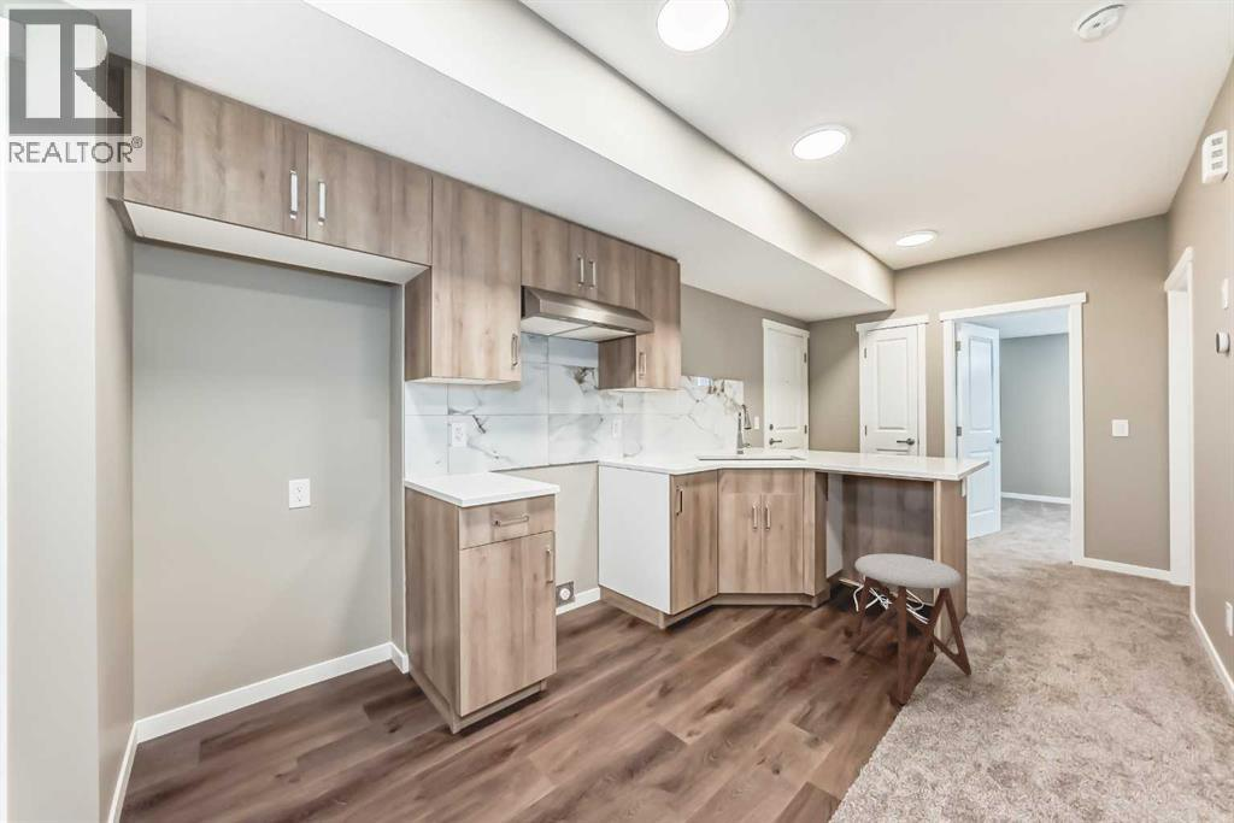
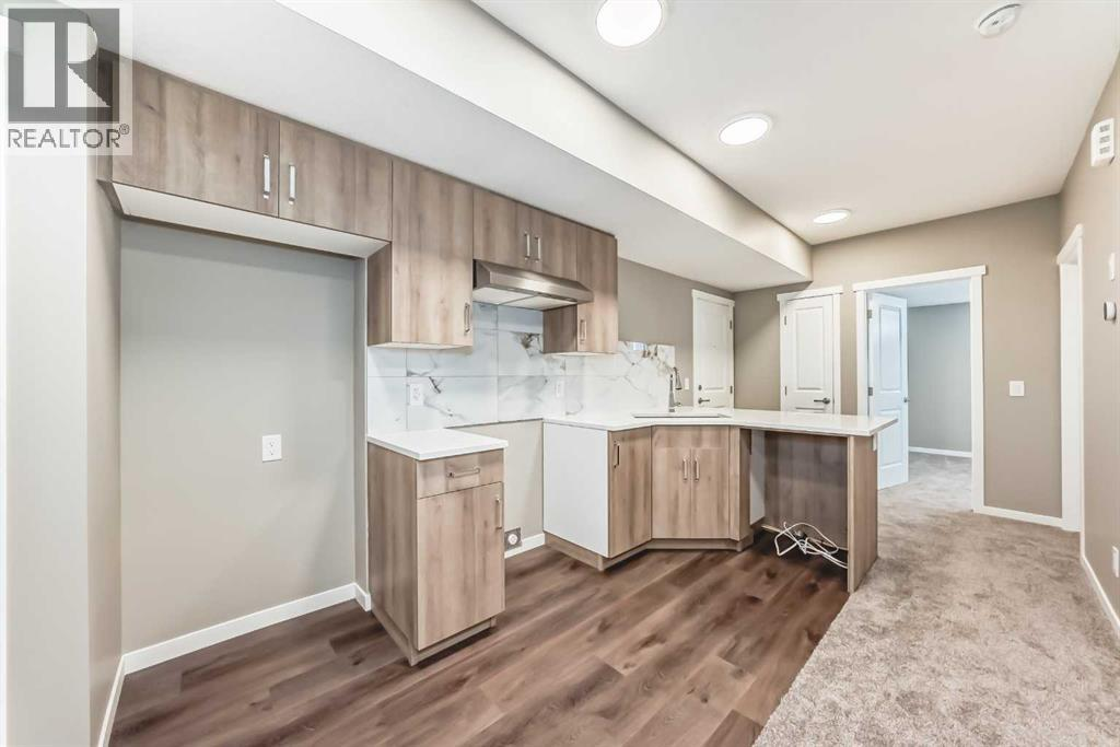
- stool [850,553,972,705]
